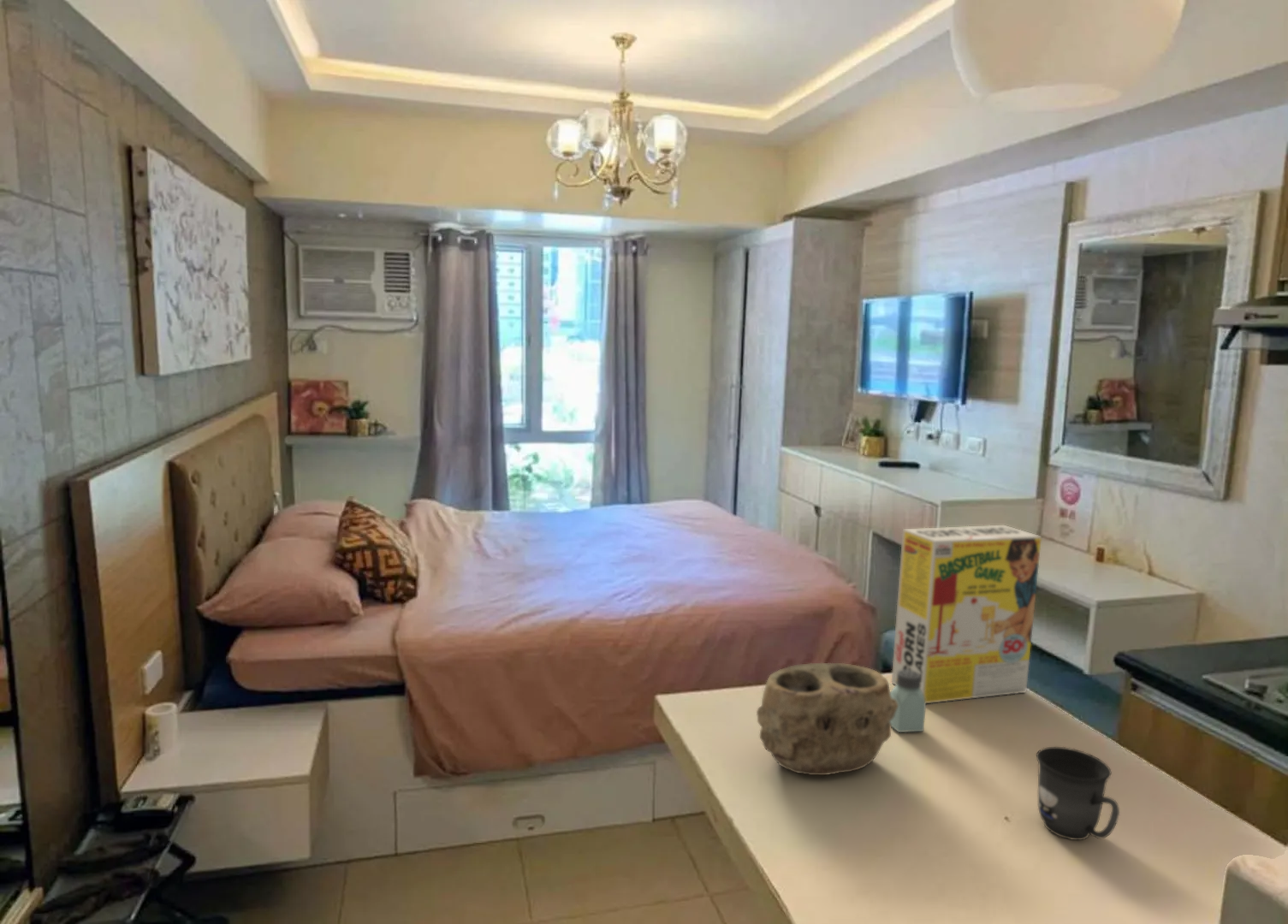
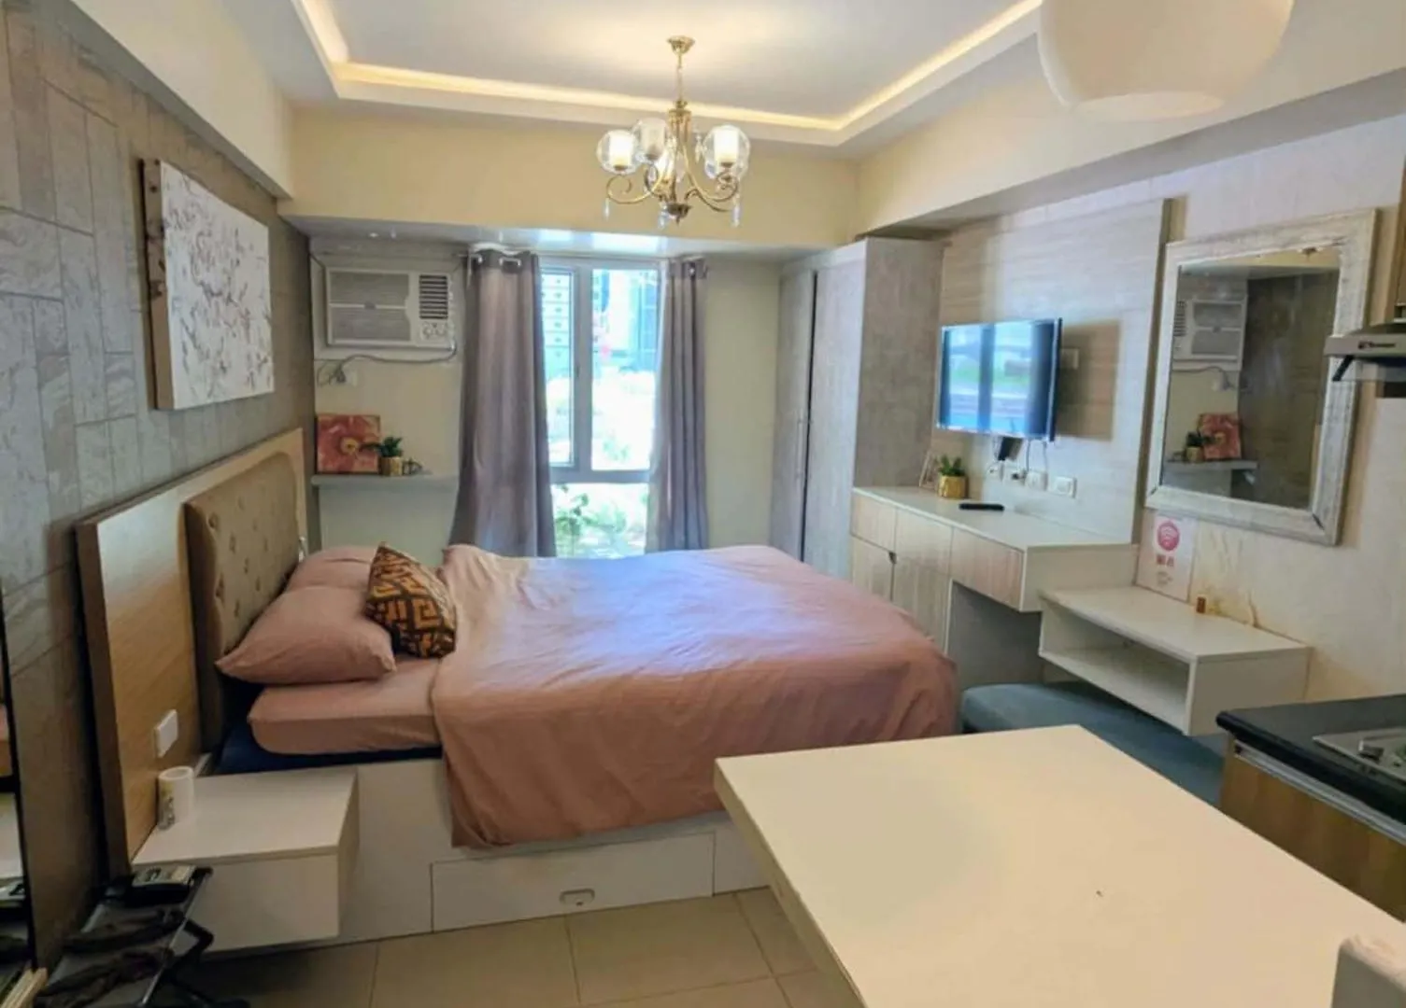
- mug [1036,746,1120,841]
- bowl [756,662,898,776]
- saltshaker [890,670,927,733]
- cereal box [891,524,1042,704]
